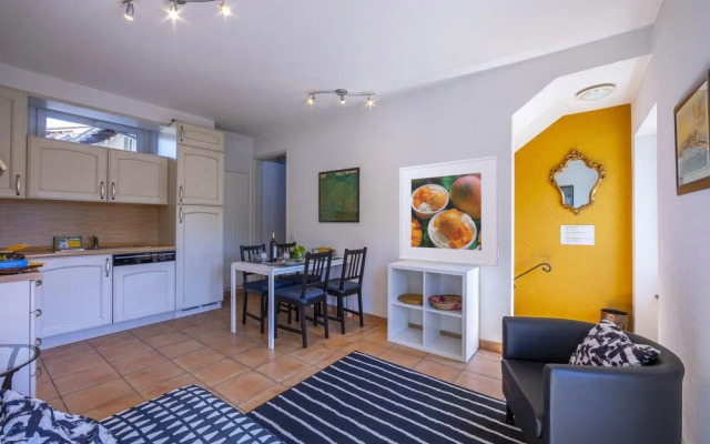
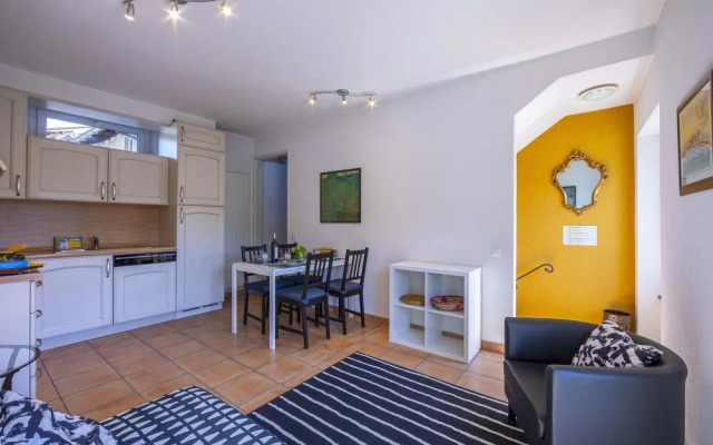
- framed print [398,154,499,268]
